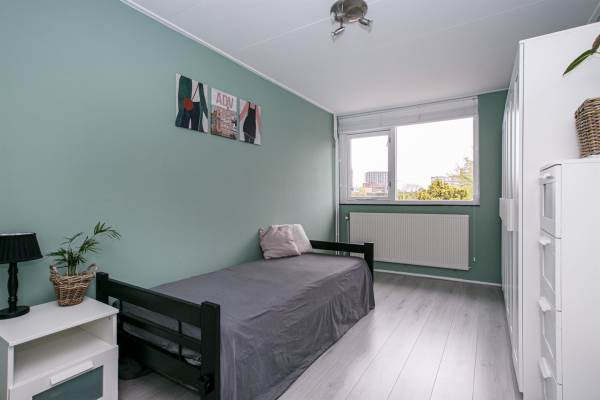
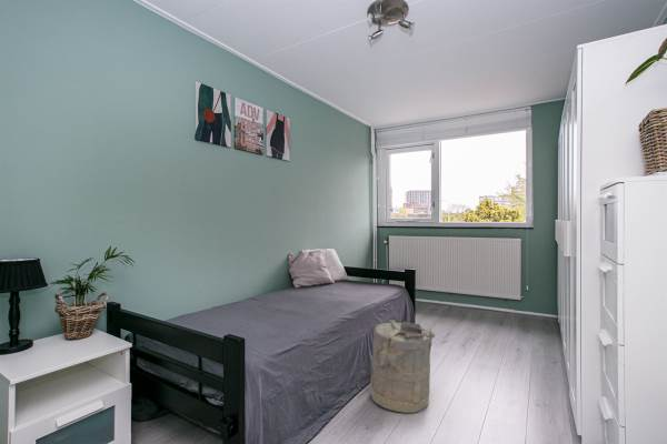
+ laundry hamper [369,319,436,414]
